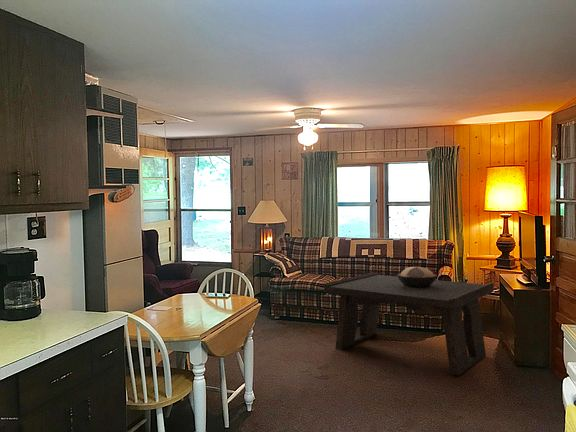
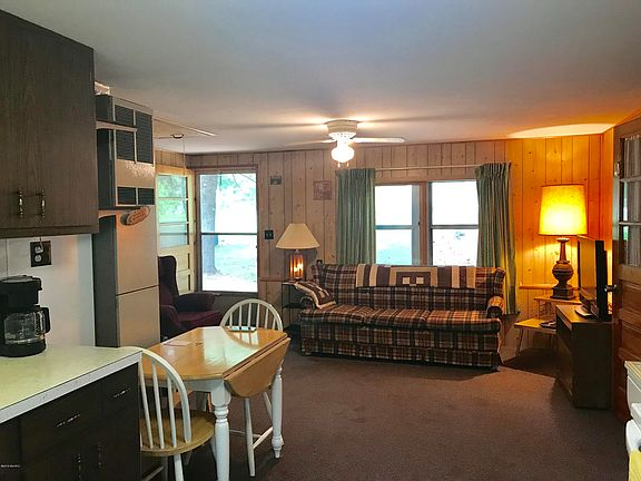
- decorative bowl [396,266,438,288]
- coffee table [323,271,495,376]
